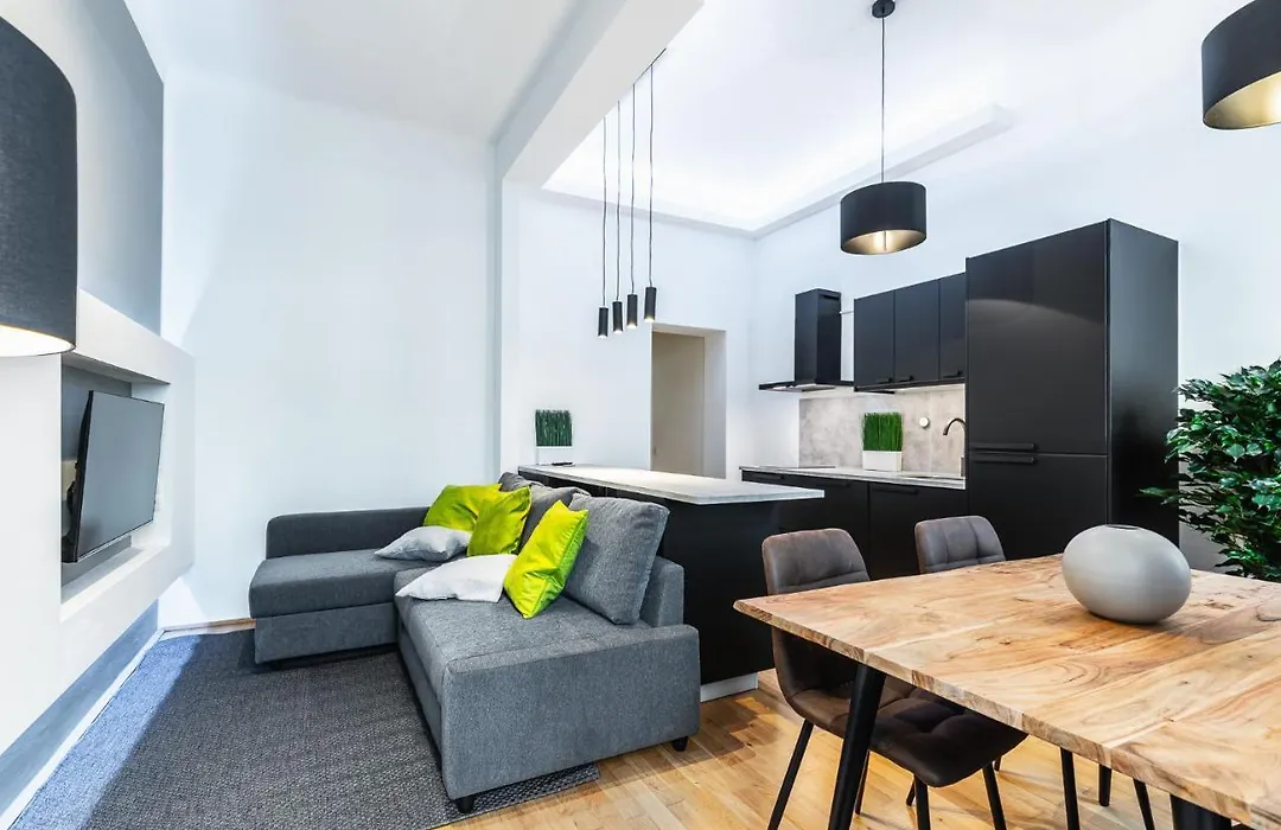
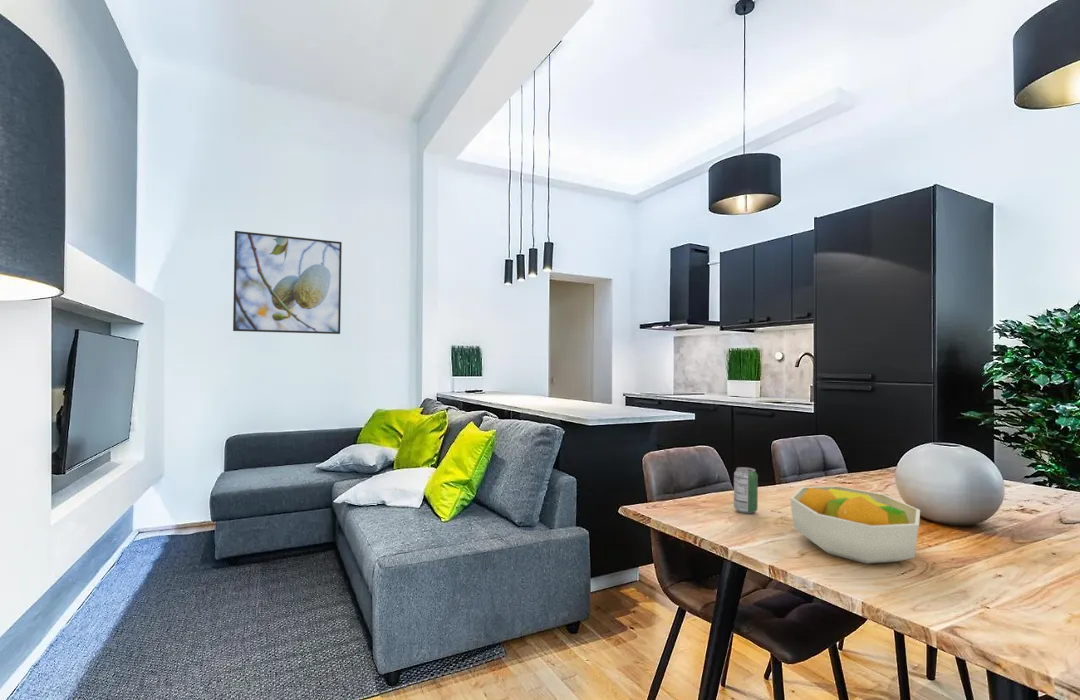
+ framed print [232,230,343,335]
+ beverage can [733,466,759,515]
+ fruit bowl [789,485,921,565]
